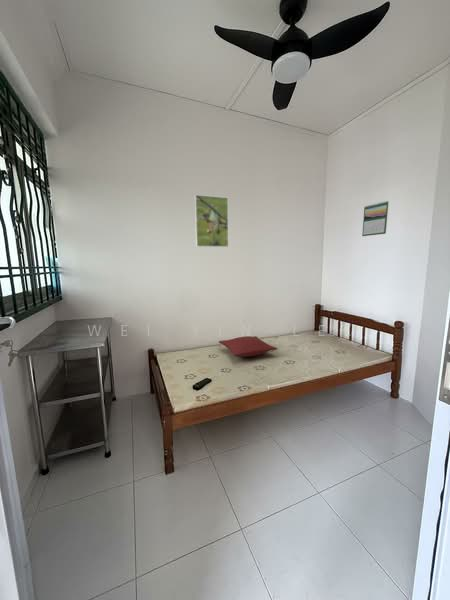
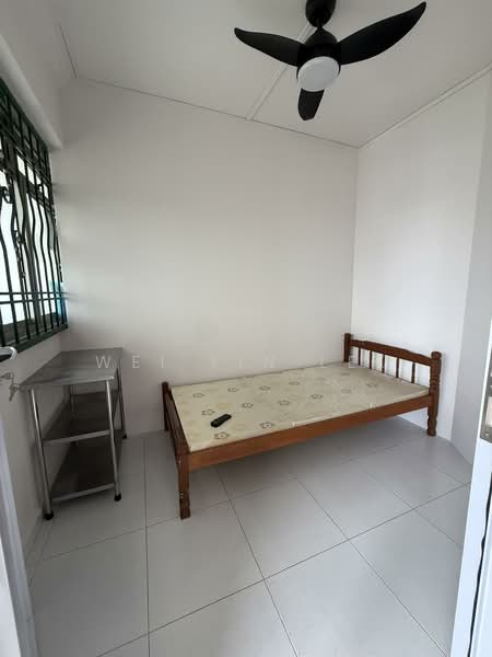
- pillow [218,335,278,358]
- calendar [361,200,390,237]
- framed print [194,194,229,248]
